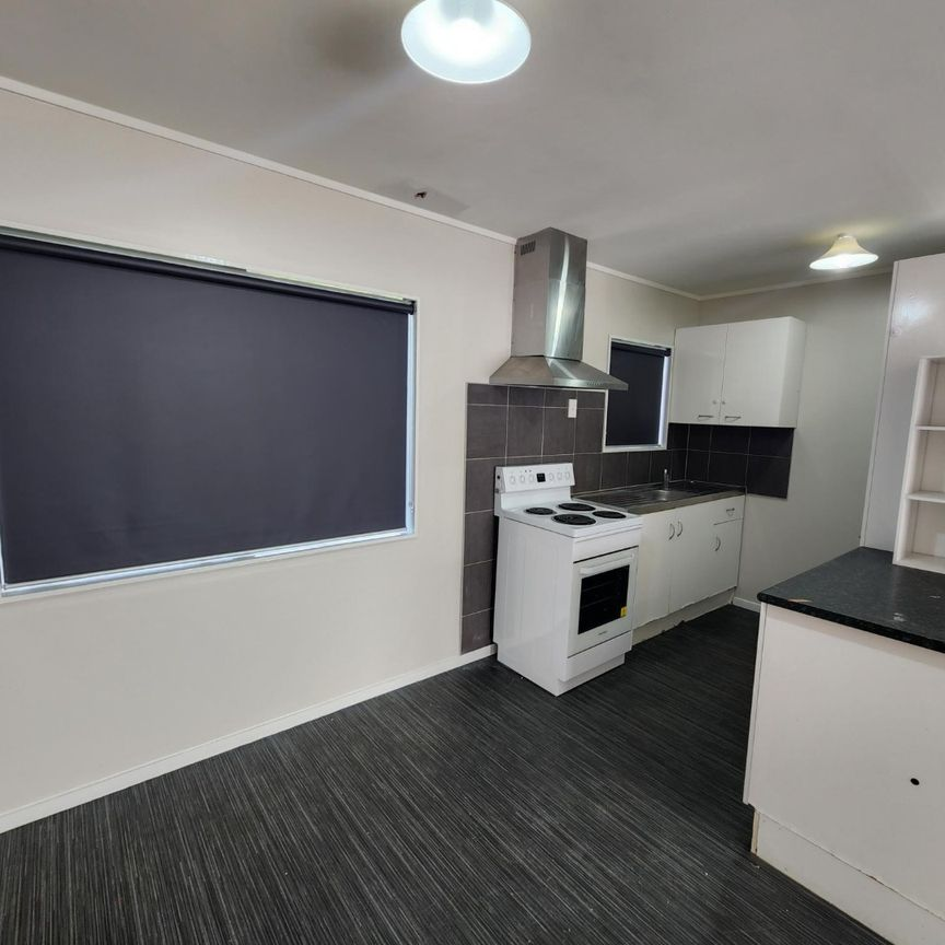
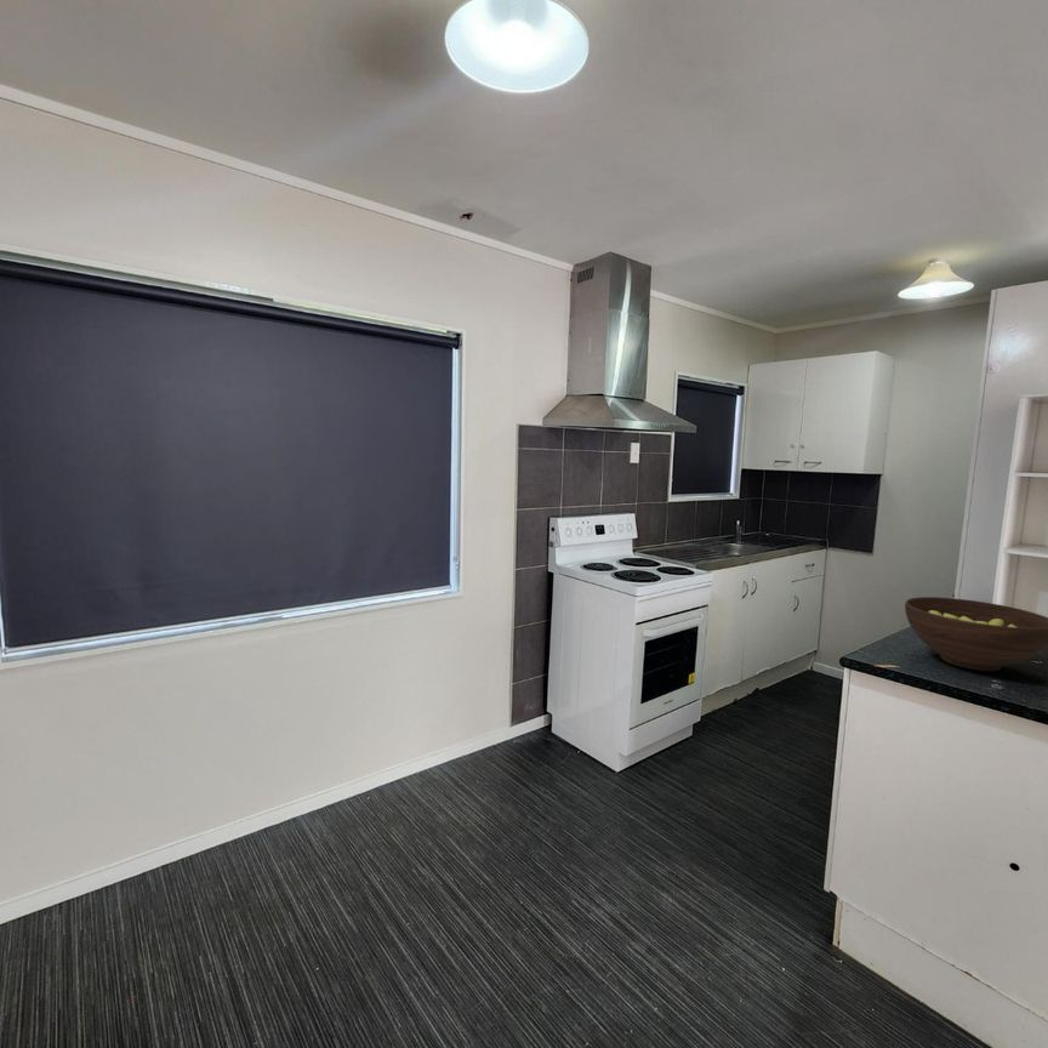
+ fruit bowl [904,596,1048,672]
